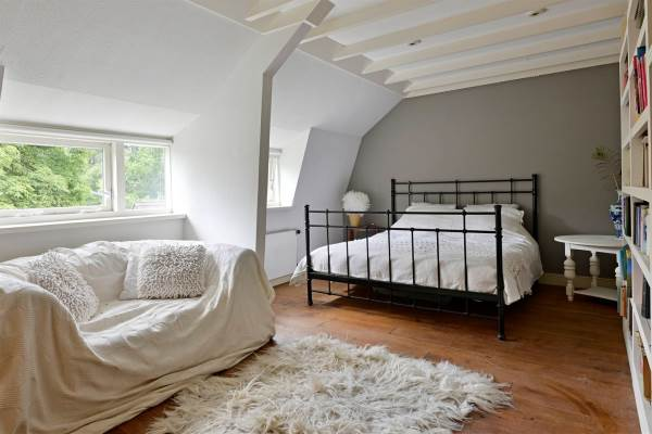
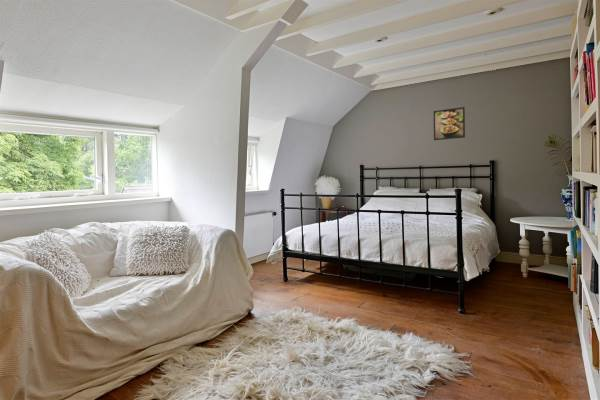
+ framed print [433,106,466,141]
